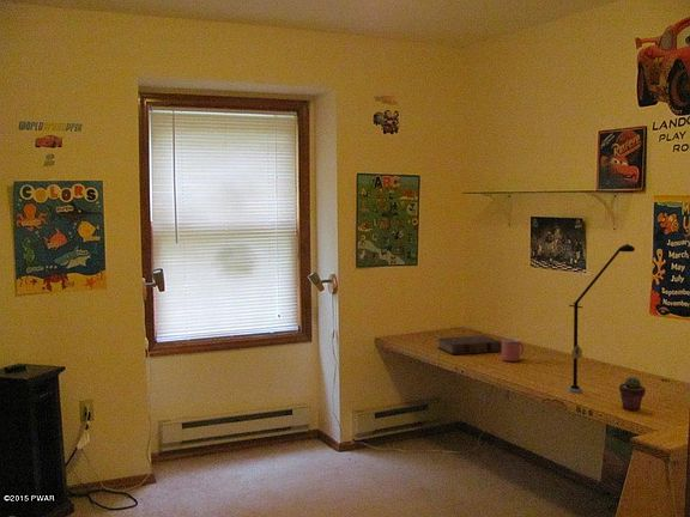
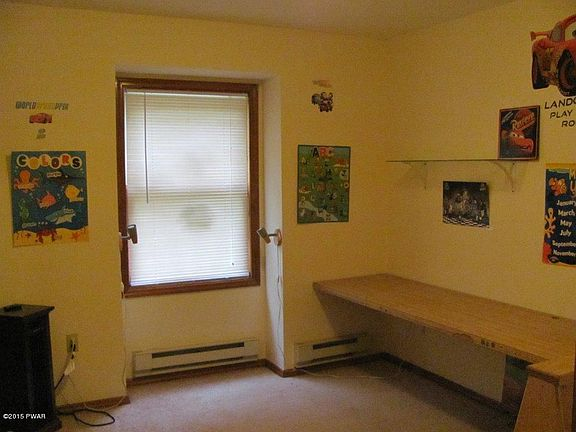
- mug [501,337,525,363]
- potted succulent [618,376,647,412]
- desk lamp [567,243,636,395]
- book [436,334,502,355]
